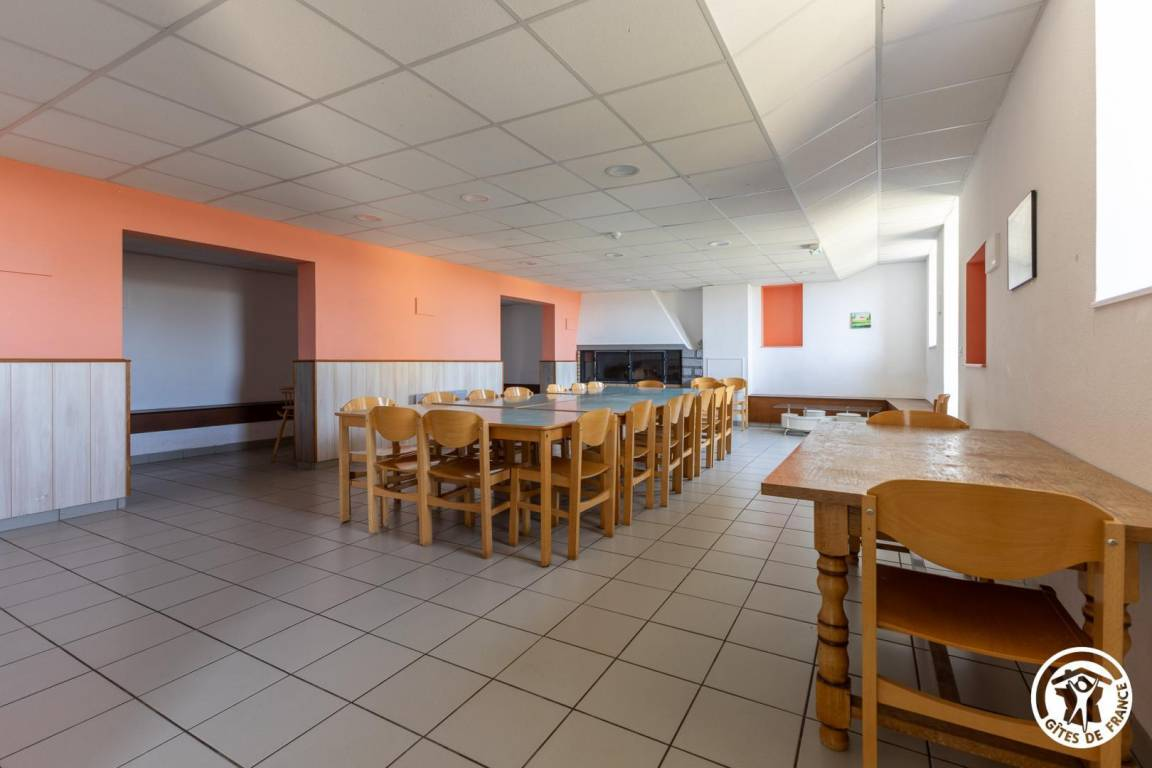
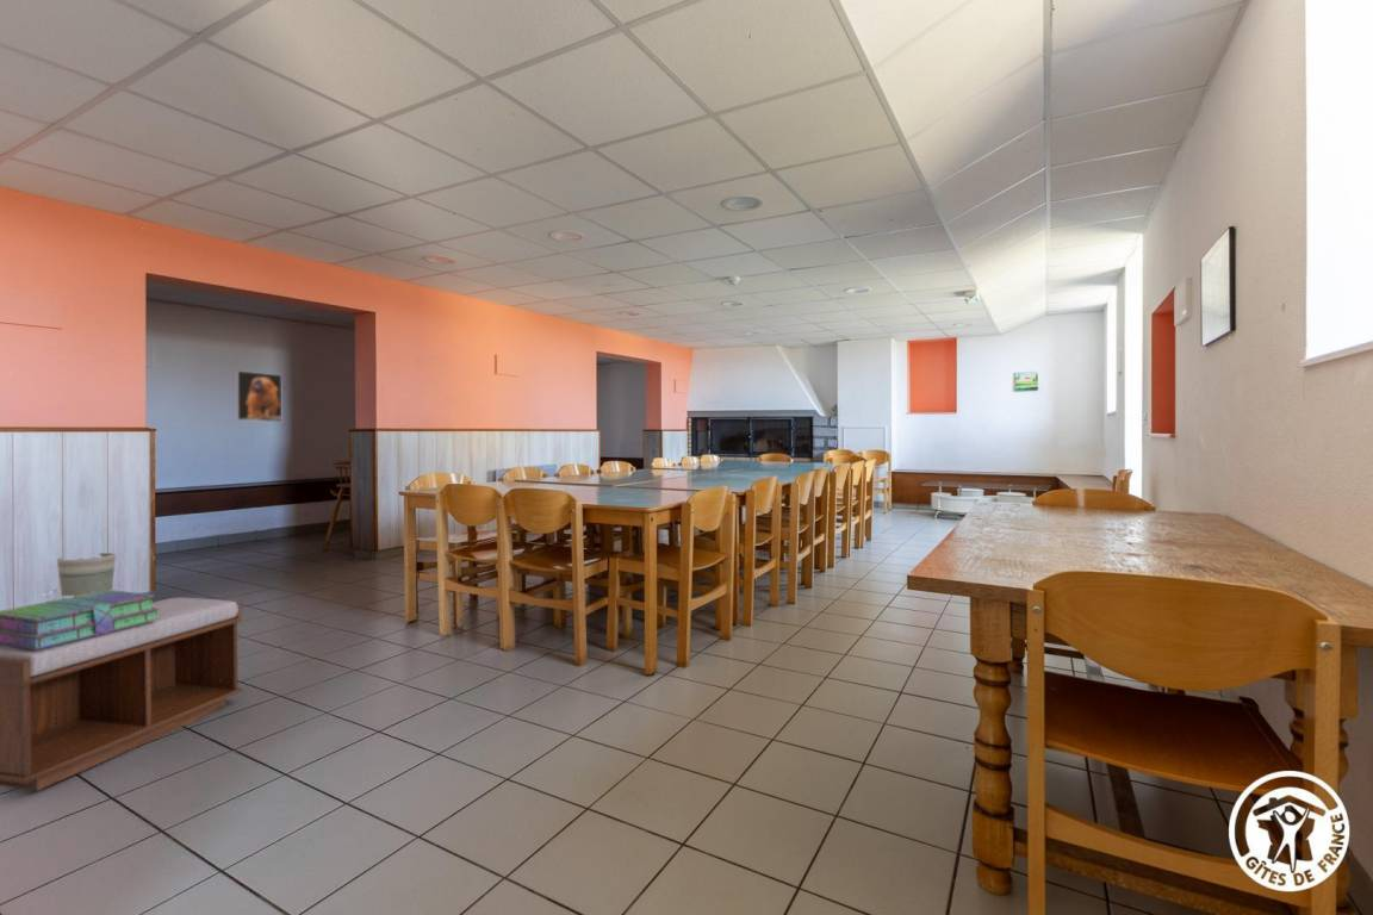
+ bench [0,597,243,792]
+ planter [56,552,117,597]
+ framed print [235,369,284,423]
+ stack of books [0,589,161,649]
